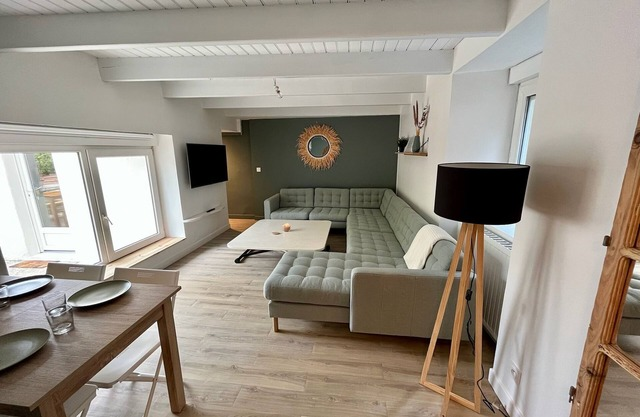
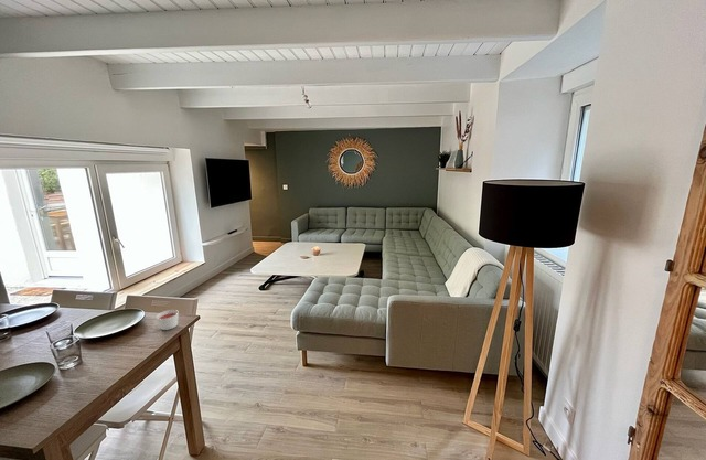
+ candle [156,309,180,331]
